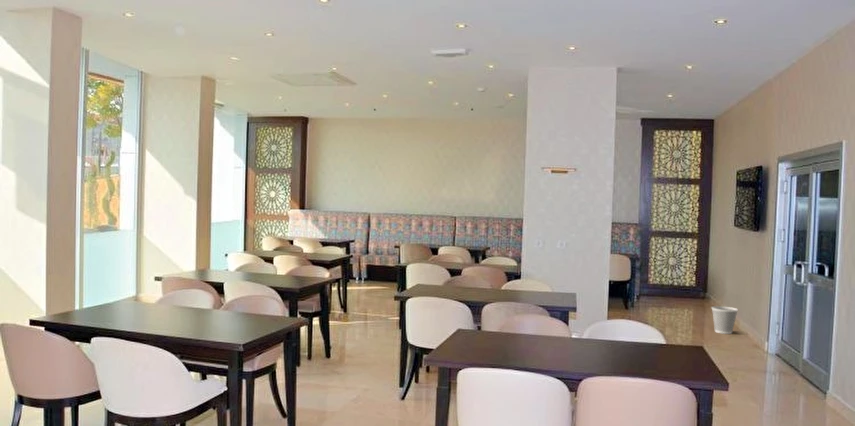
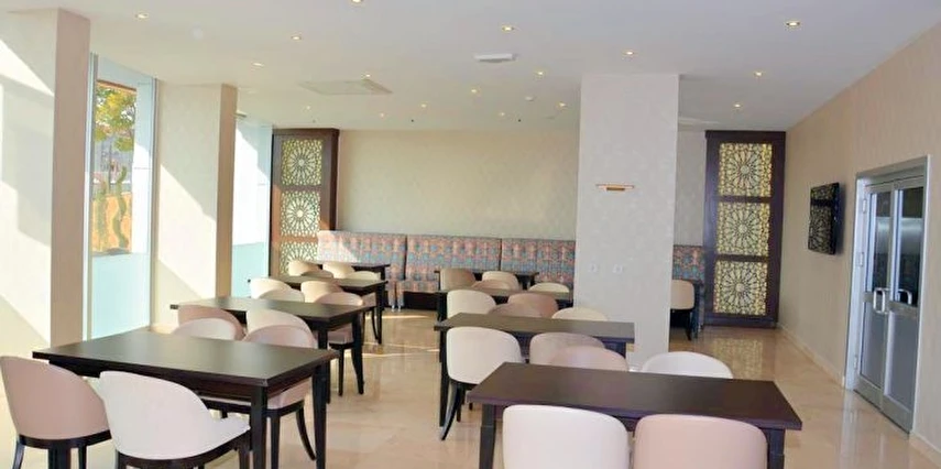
- wastebasket [710,305,739,335]
